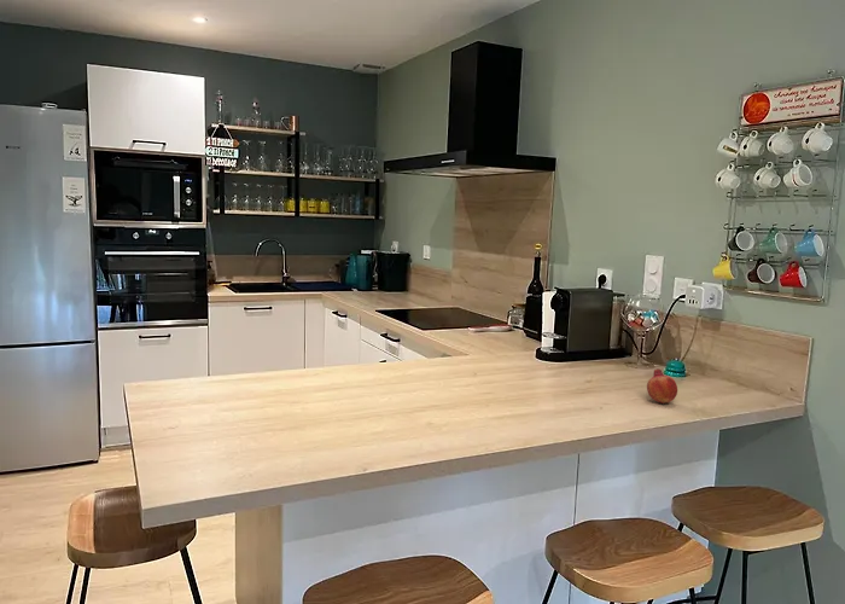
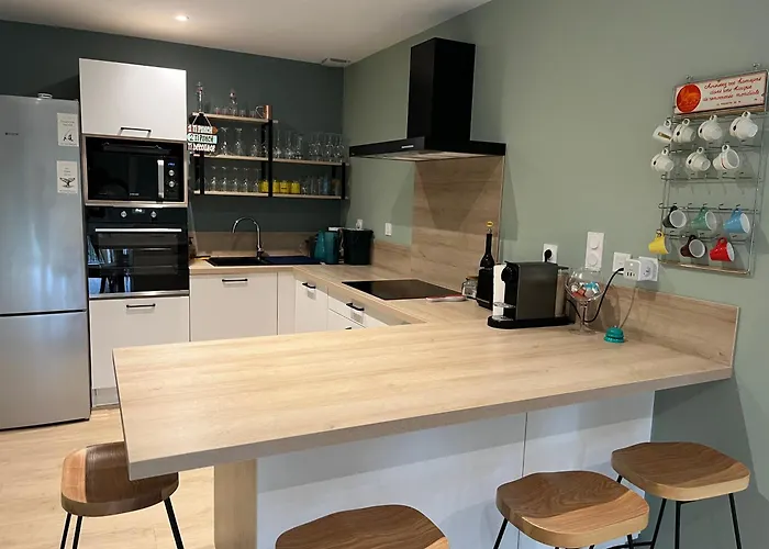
- fruit [646,367,678,405]
